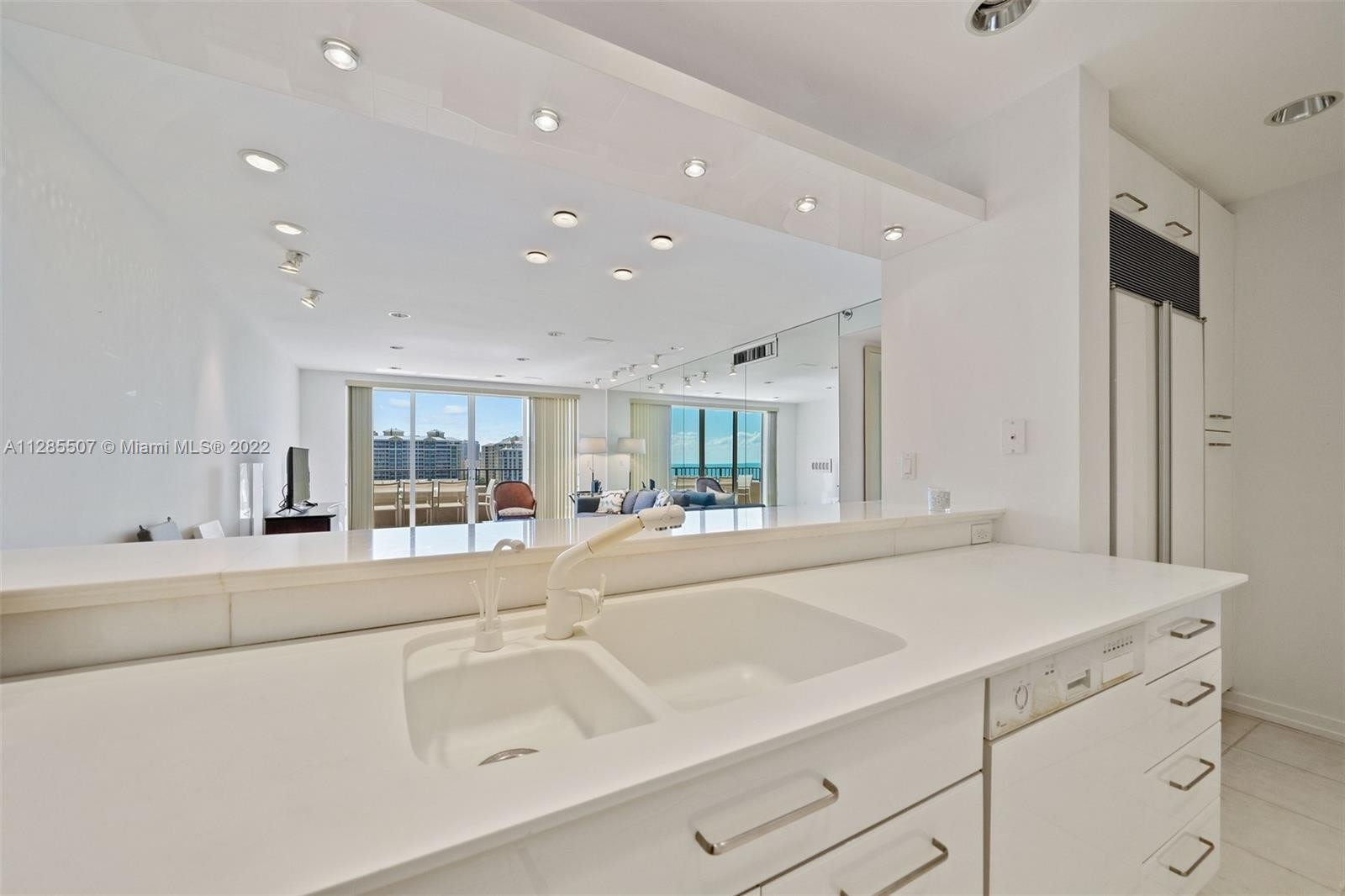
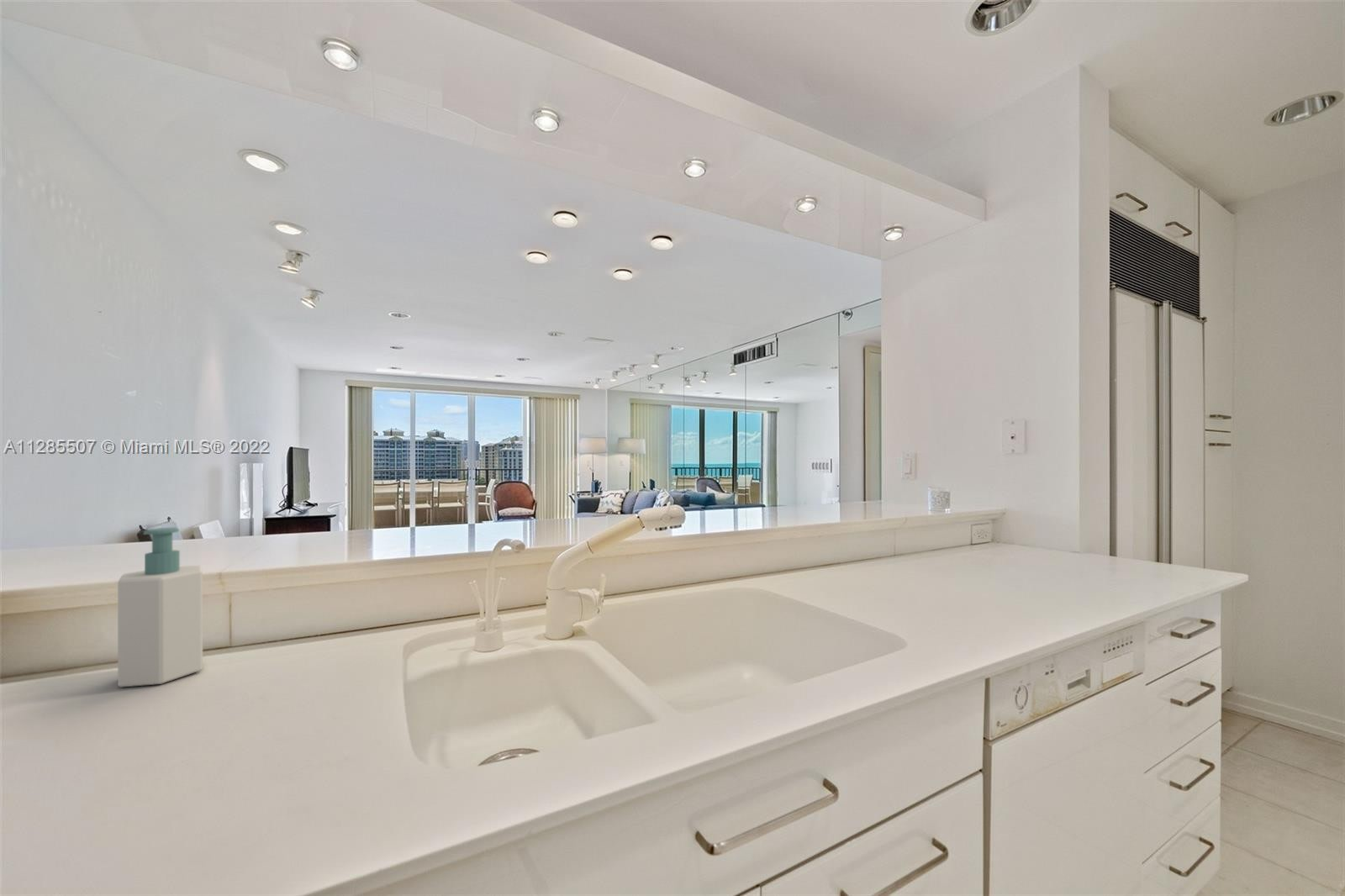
+ soap bottle [117,527,203,688]
